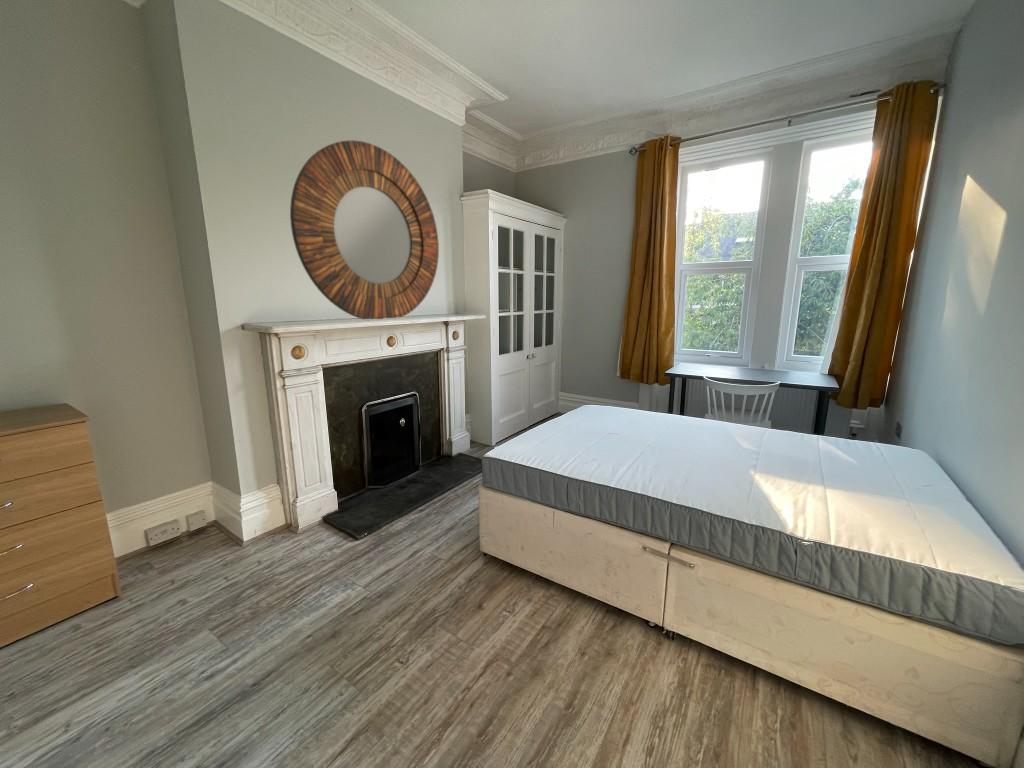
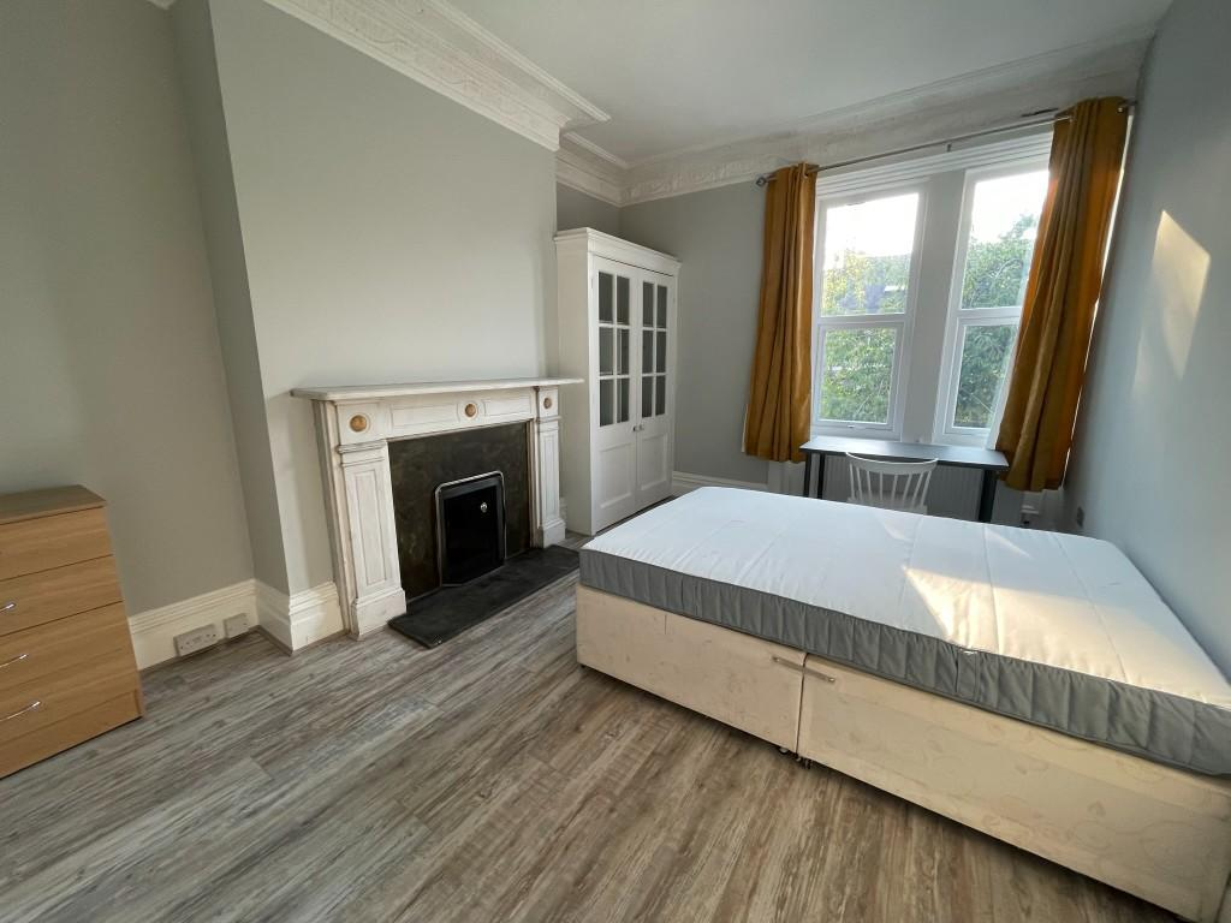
- home mirror [289,140,440,320]
